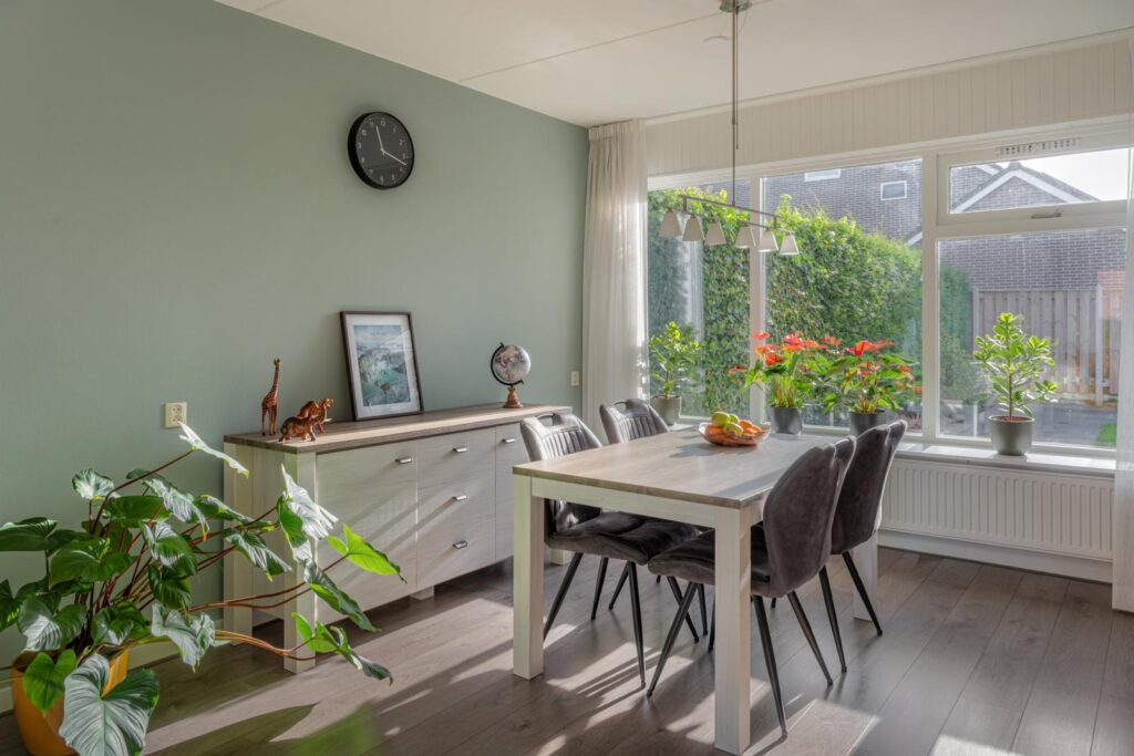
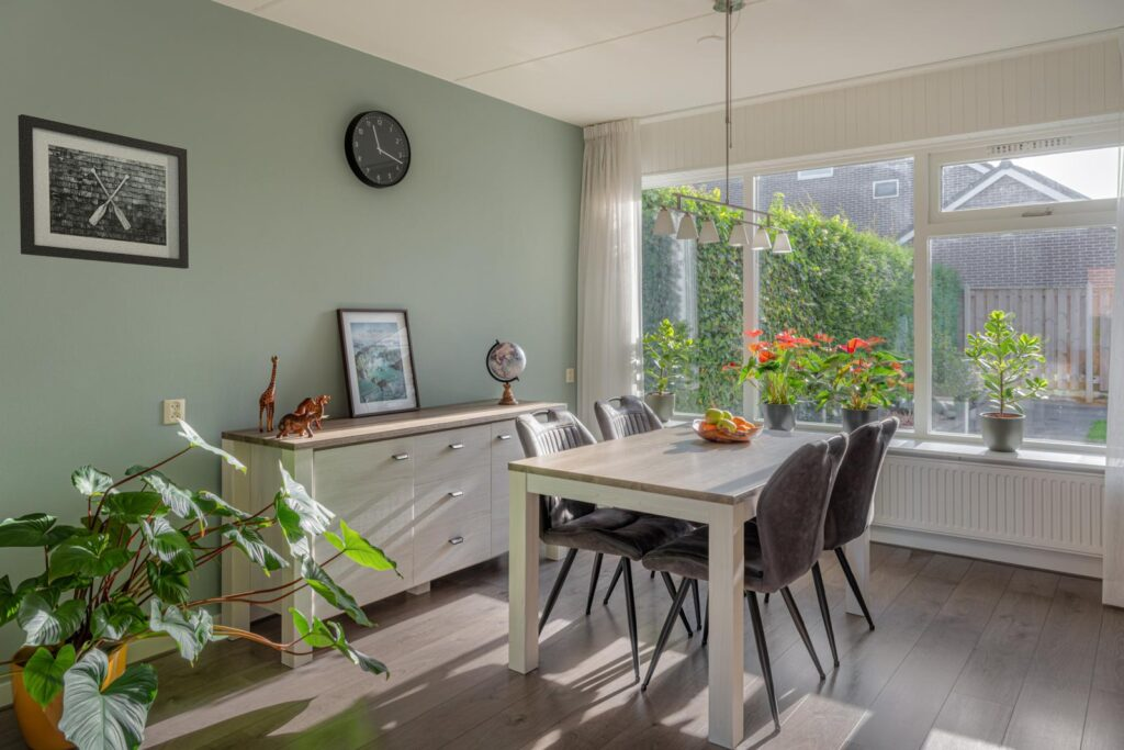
+ wall art [16,113,190,270]
